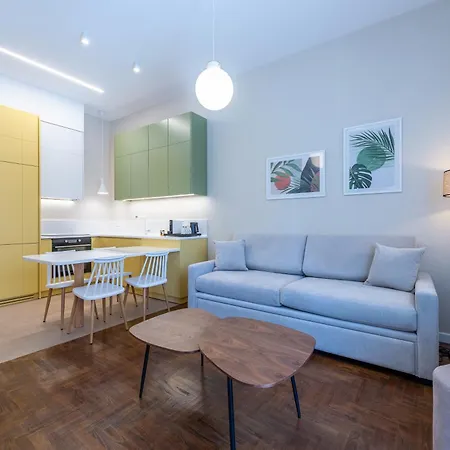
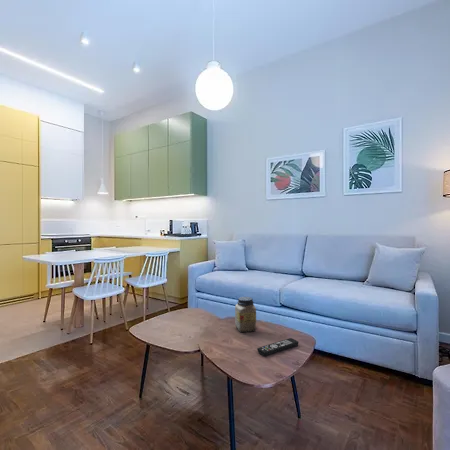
+ jar [234,296,257,333]
+ remote control [256,337,299,357]
